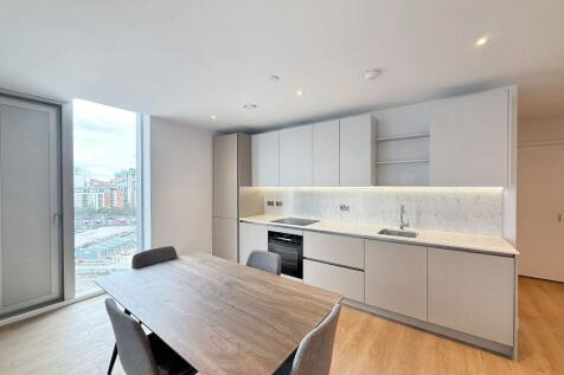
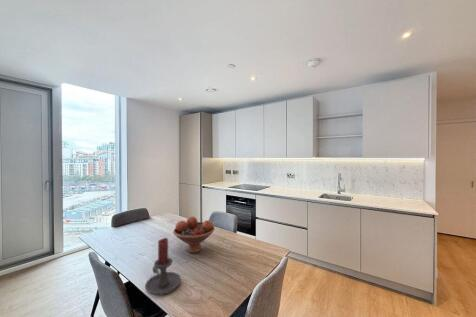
+ fruit bowl [172,216,216,254]
+ candle holder [144,237,182,296]
